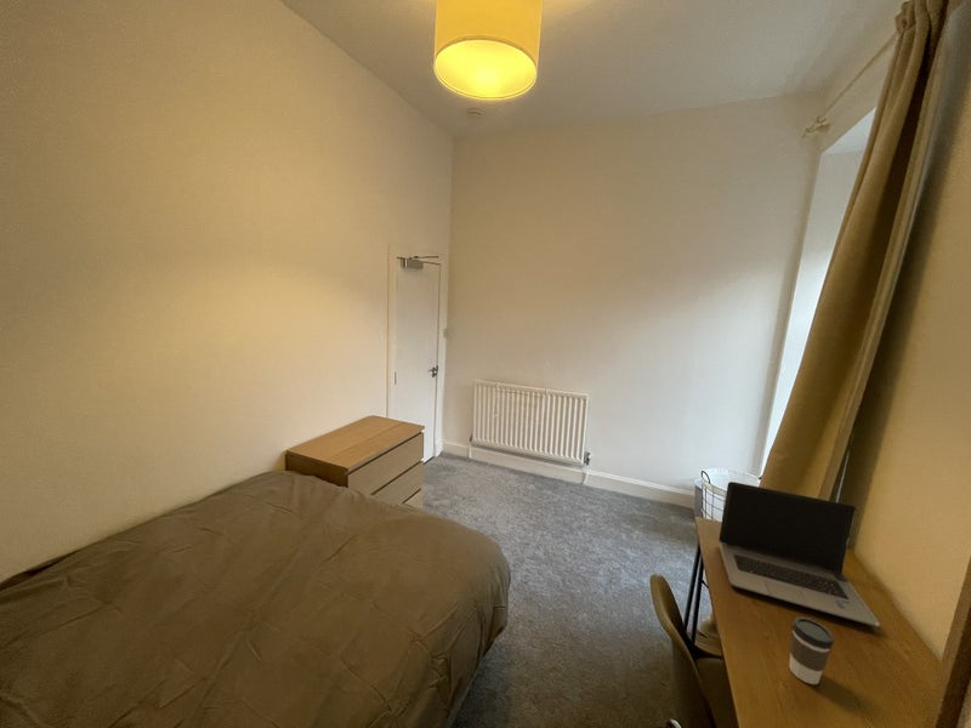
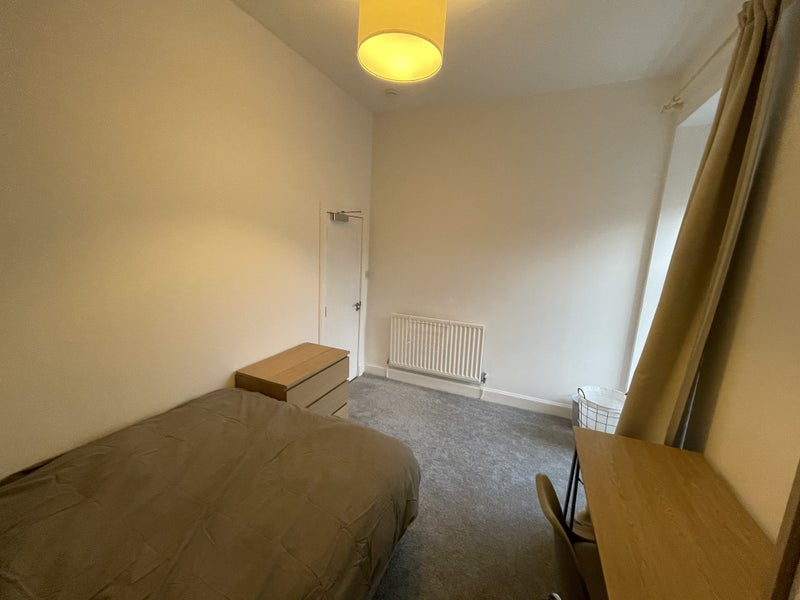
- laptop computer [717,480,881,629]
- coffee cup [788,616,835,686]
